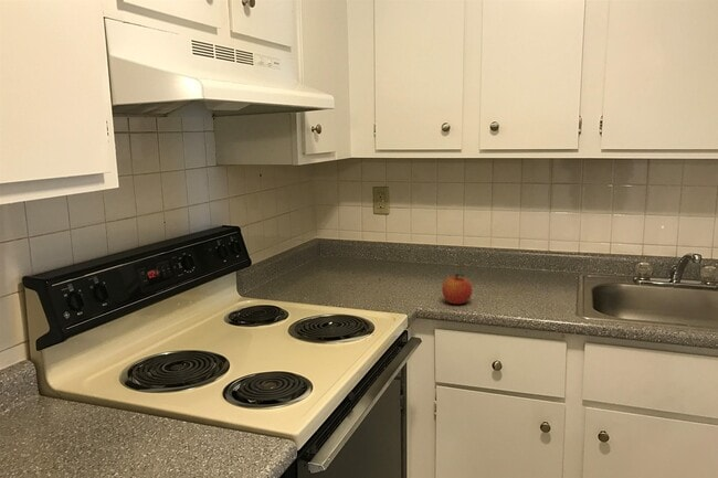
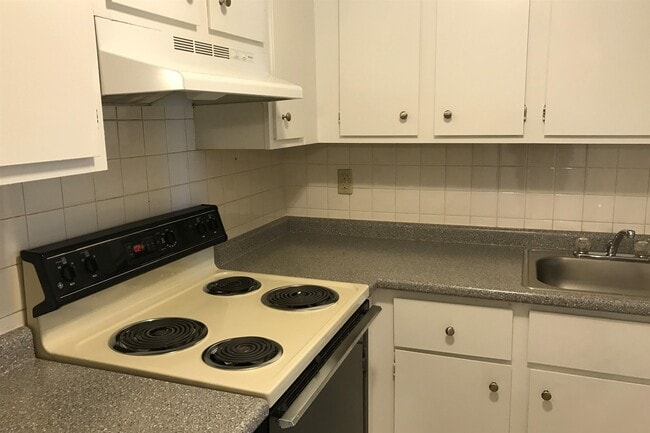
- fruit [441,272,473,305]
